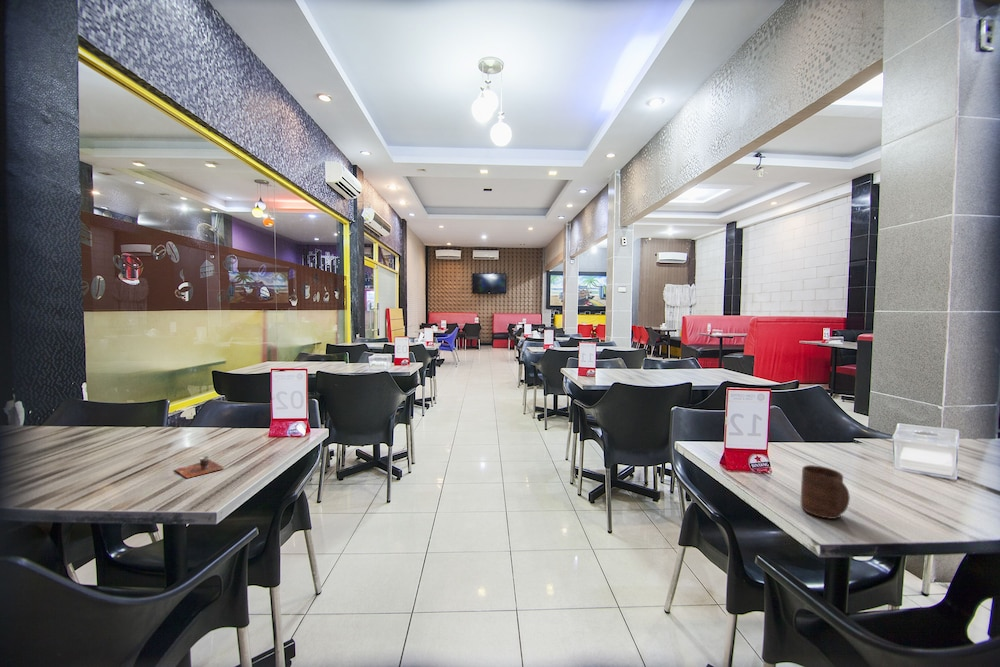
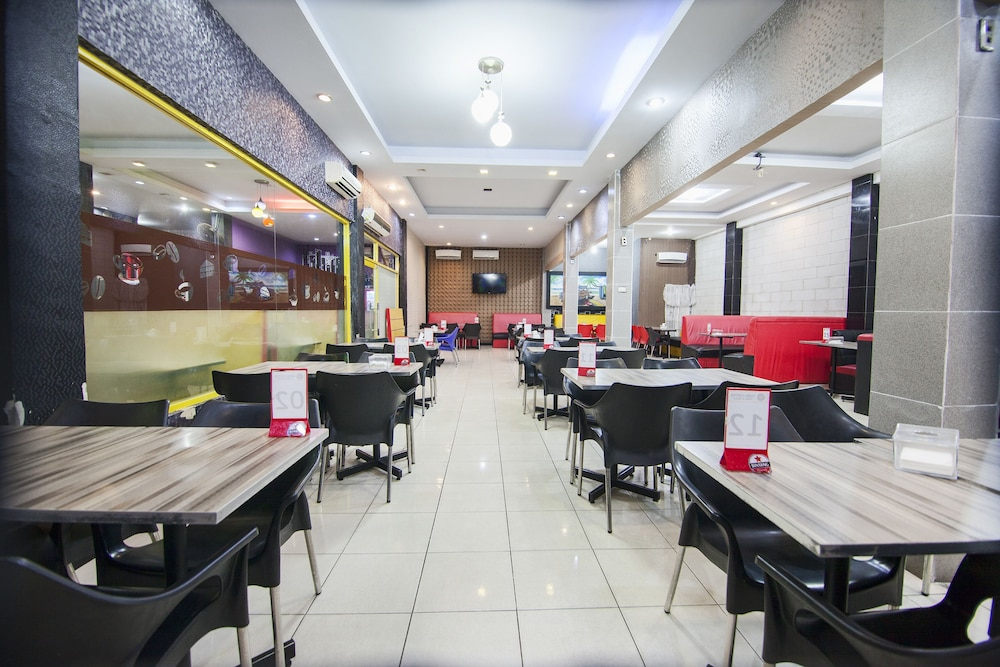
- cup [174,455,225,479]
- cup [800,464,851,520]
